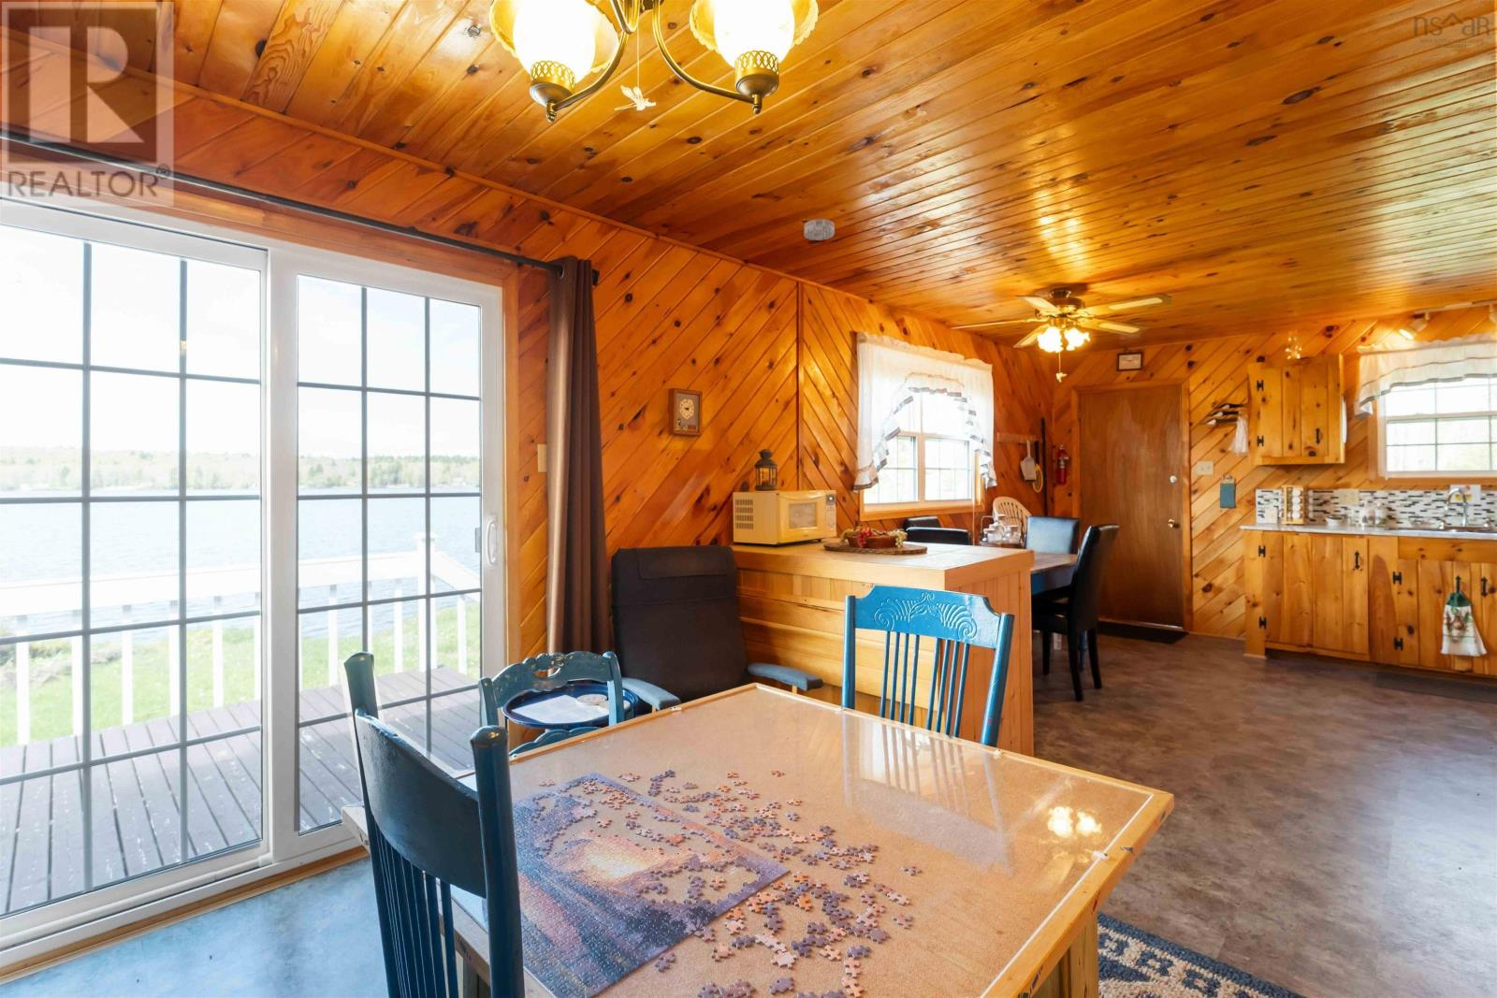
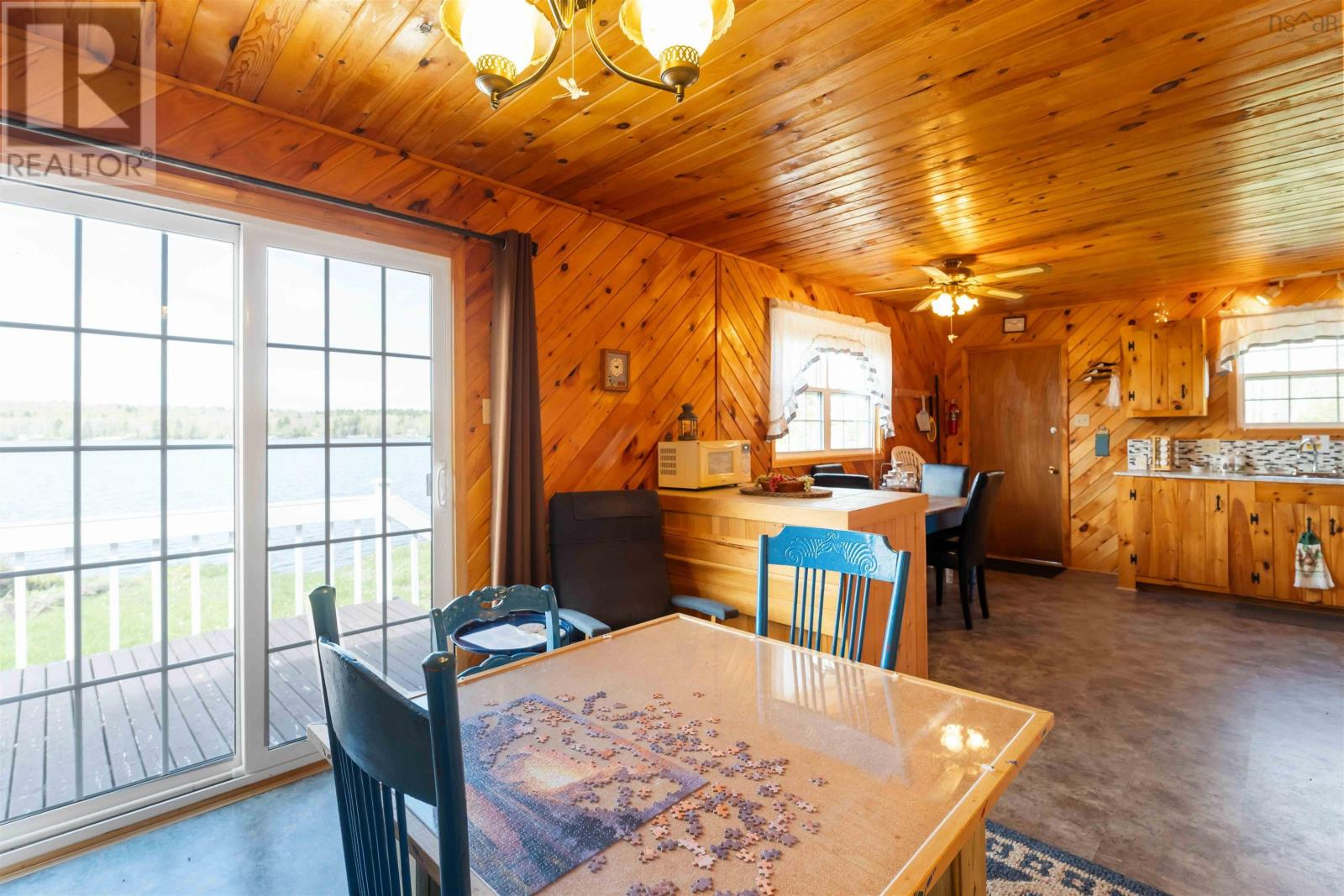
- smoke detector [804,218,835,242]
